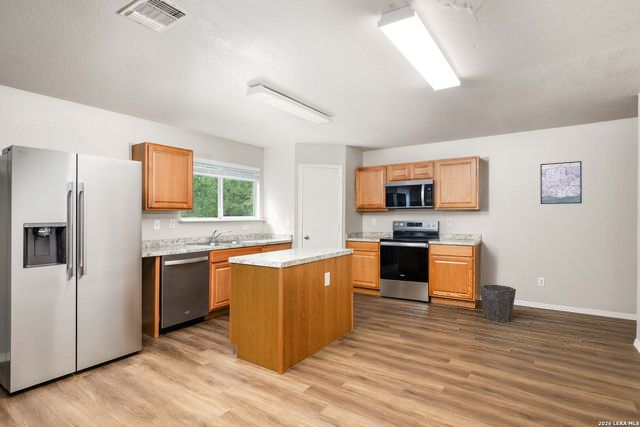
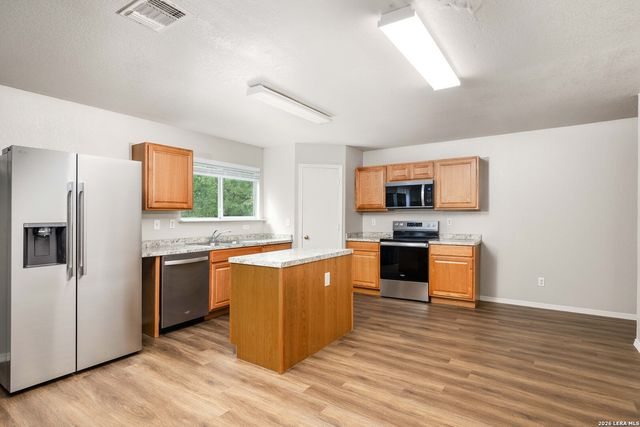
- waste bin [479,284,517,323]
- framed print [539,160,583,205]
